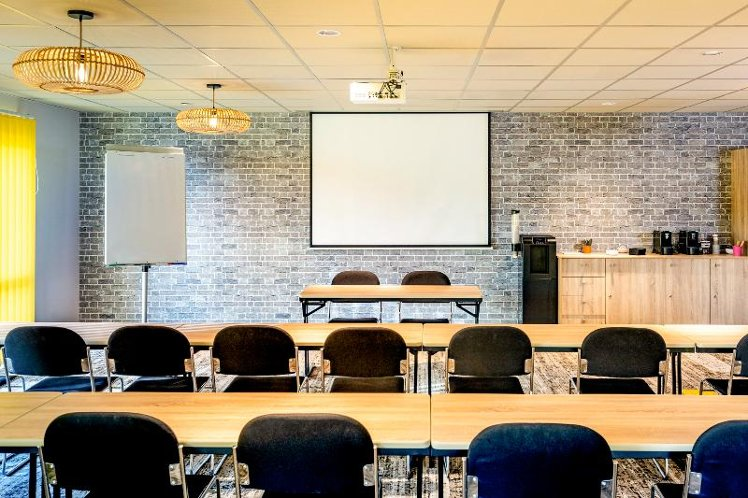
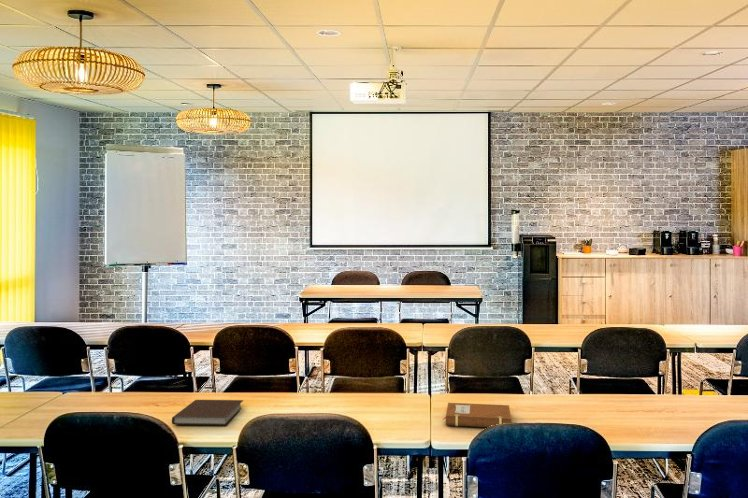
+ notebook [442,402,512,428]
+ notebook [171,399,244,426]
